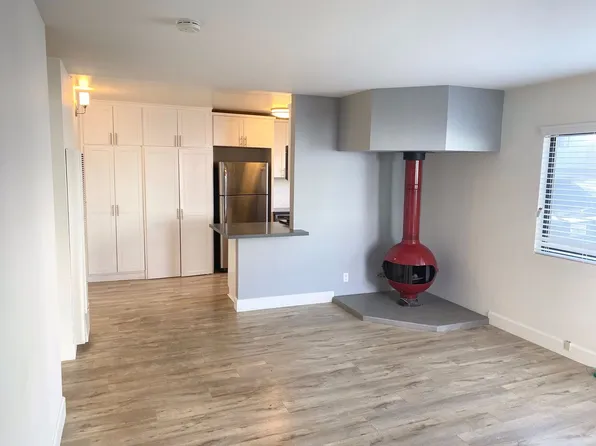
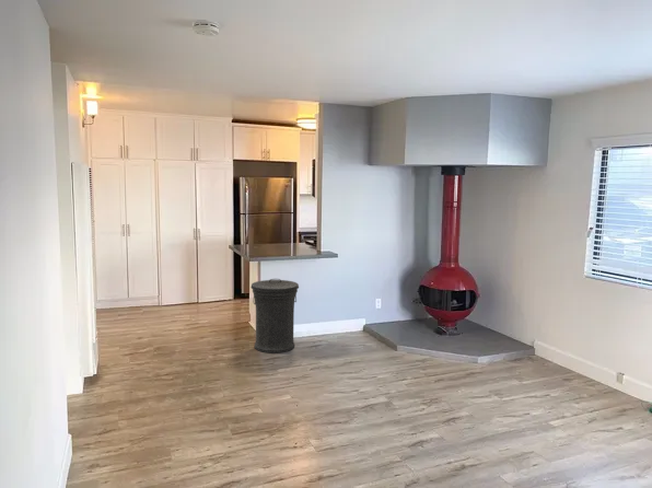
+ trash can [249,278,300,355]
